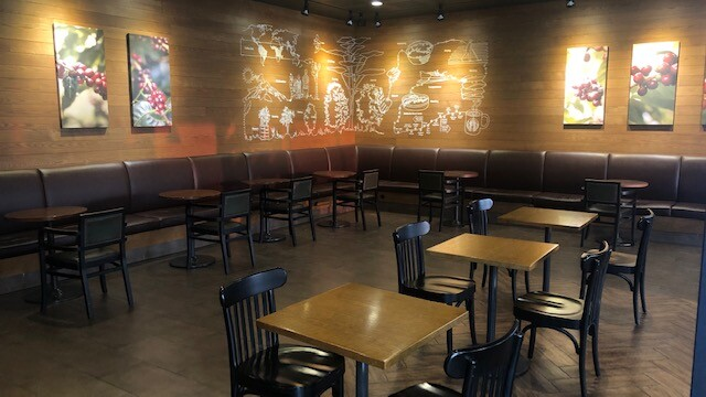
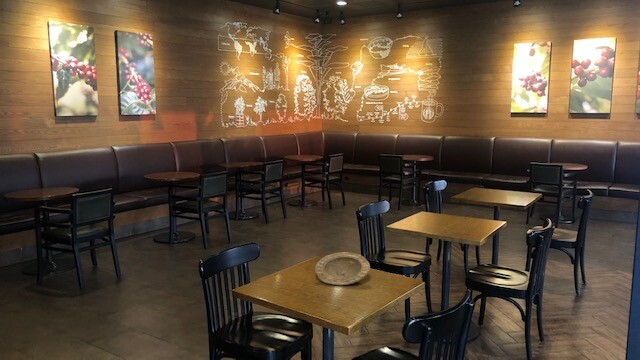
+ plate [314,251,371,286]
